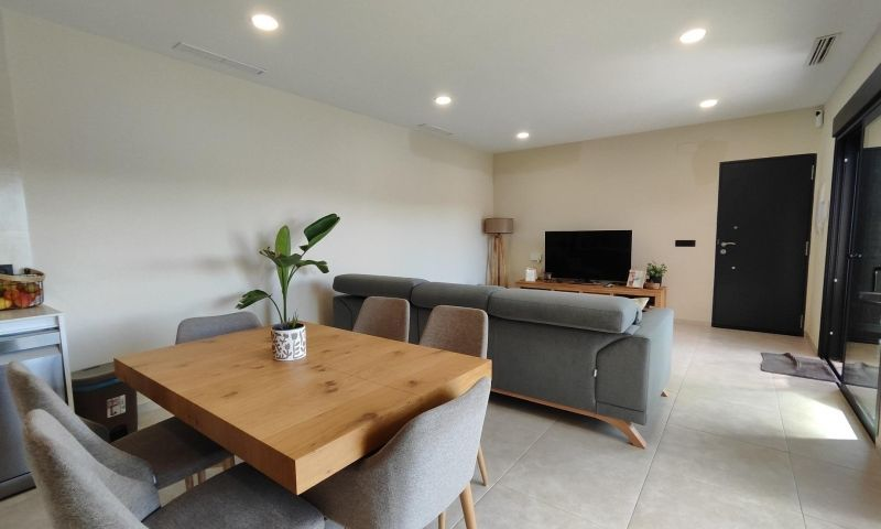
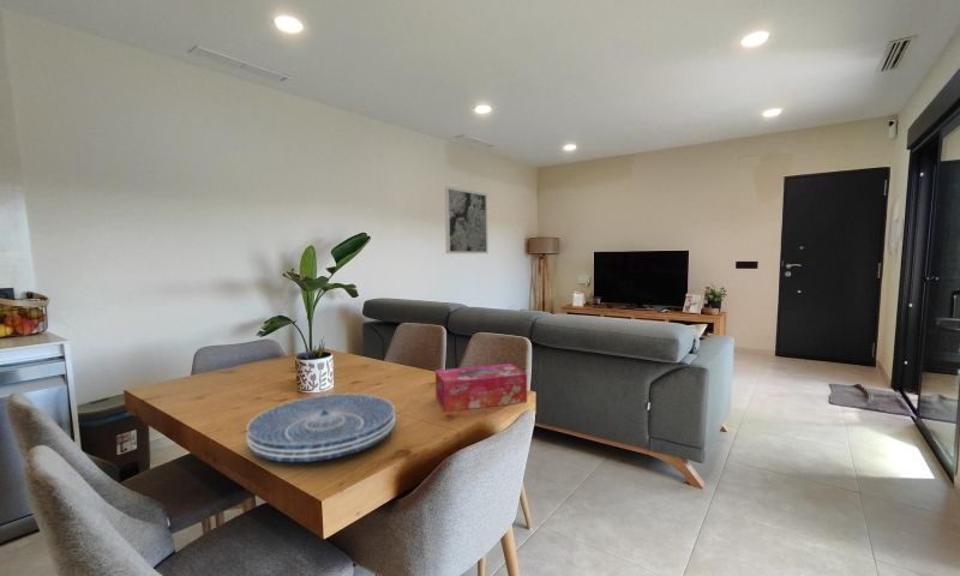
+ placemat [245,392,397,463]
+ tissue box [434,362,528,413]
+ wall art [443,185,490,254]
